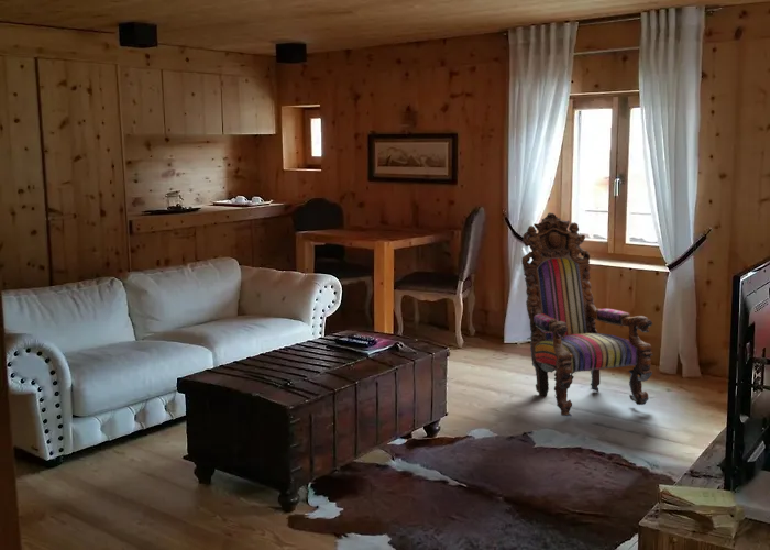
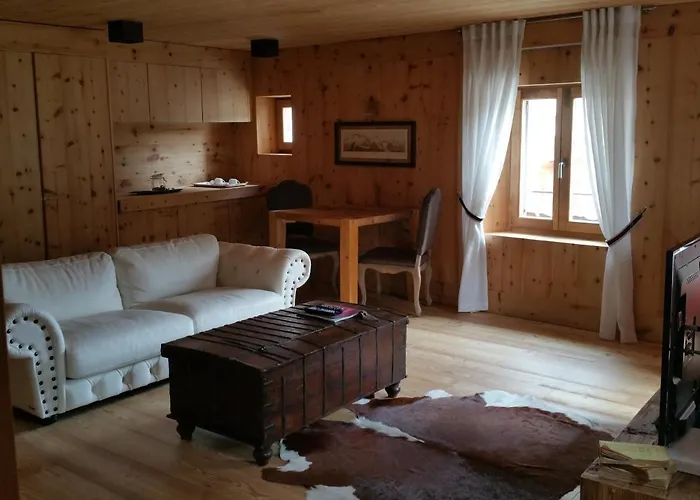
- armchair [520,211,653,417]
